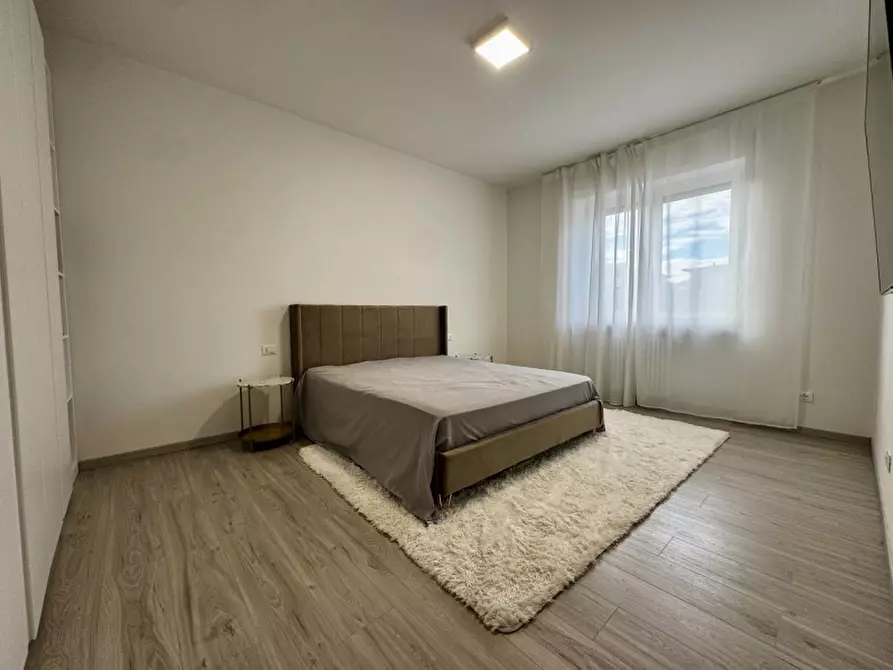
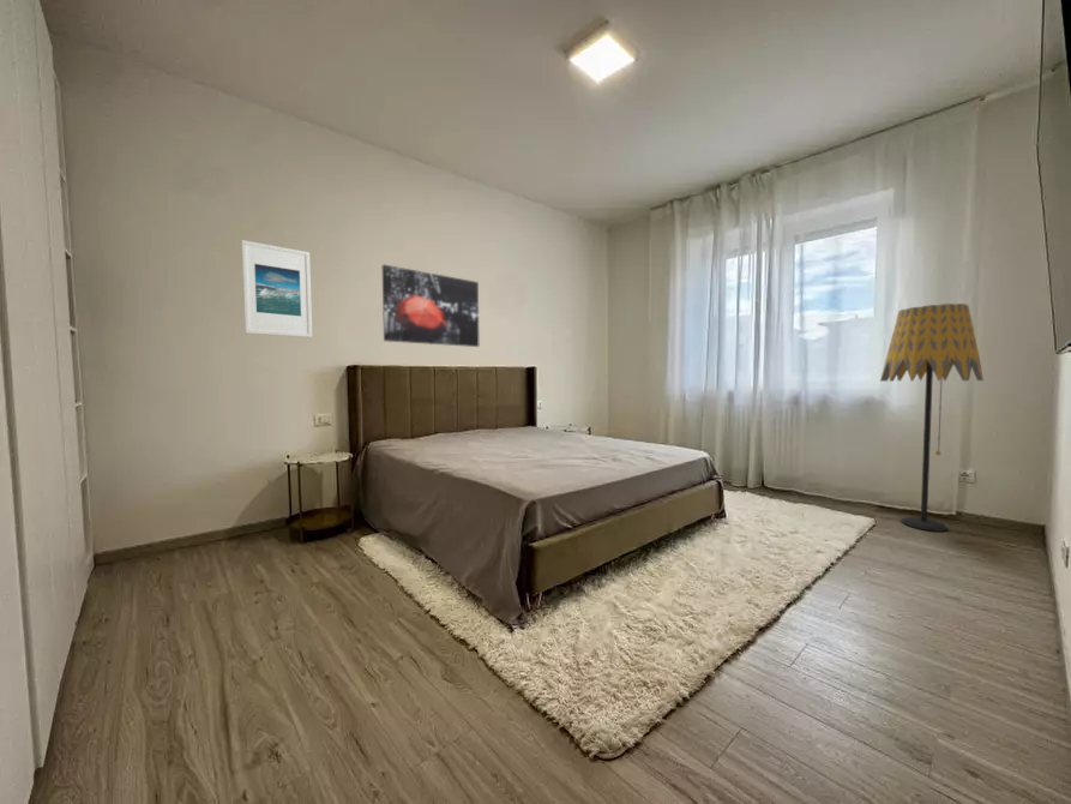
+ wall art [381,264,480,348]
+ floor lamp [879,302,985,533]
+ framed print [240,239,313,338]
